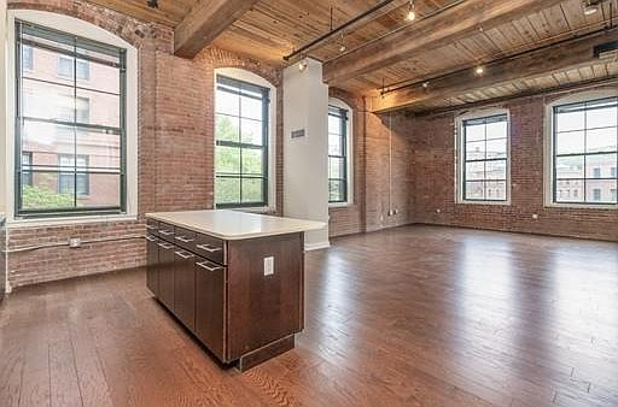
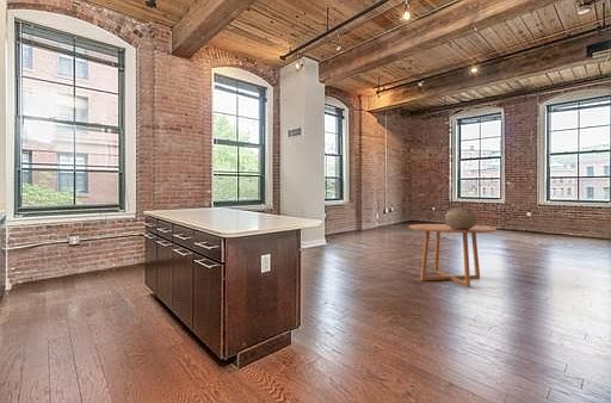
+ ceramic pot [444,206,479,230]
+ dining table [408,223,498,289]
